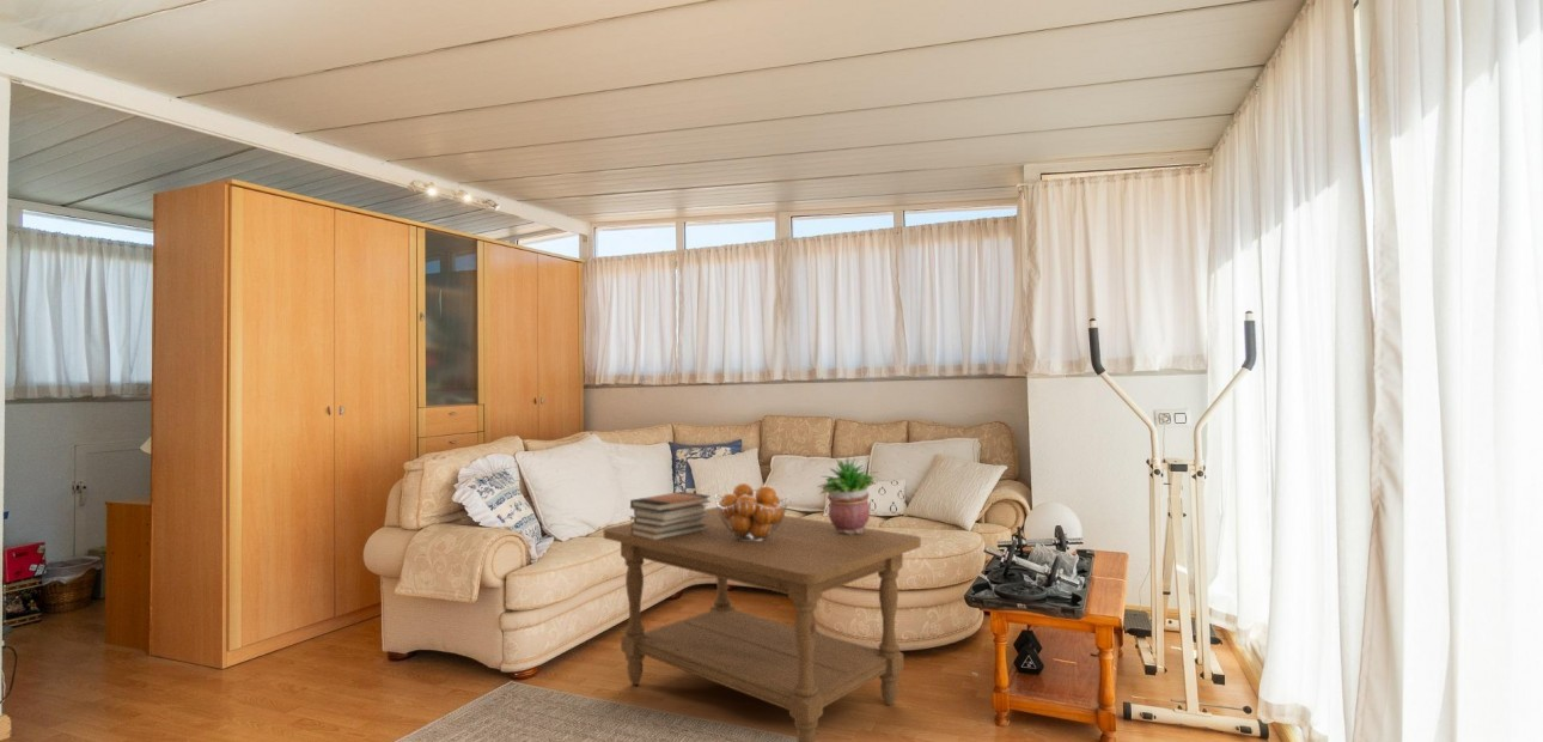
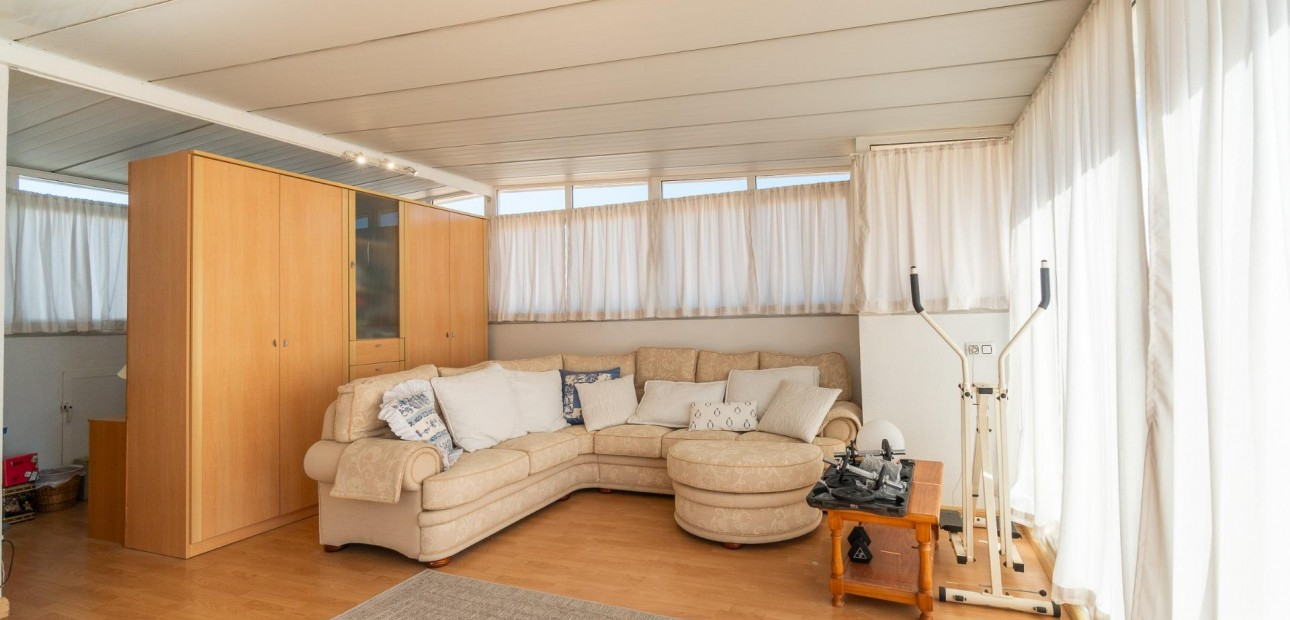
- potted plant [817,456,879,535]
- coffee table [603,506,922,742]
- fruit basket [714,482,789,542]
- book stack [629,491,712,541]
